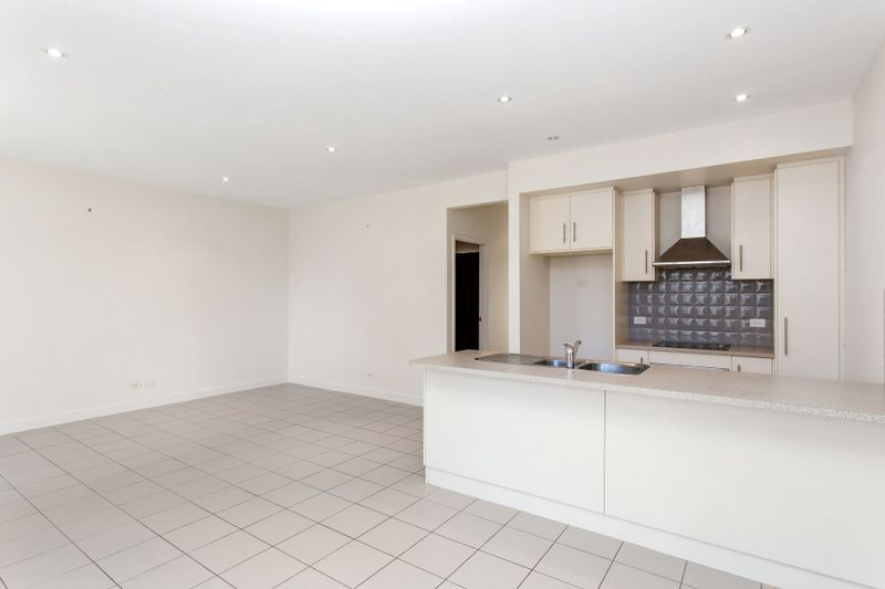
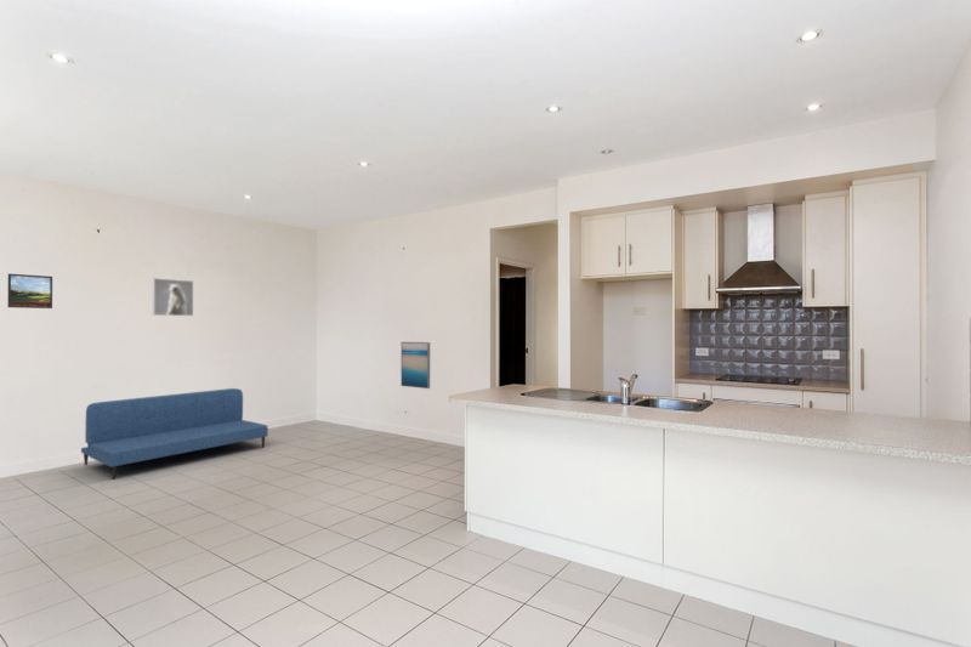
+ wall art [399,341,431,390]
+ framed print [152,277,194,317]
+ sofa [80,387,269,481]
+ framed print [6,273,53,310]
